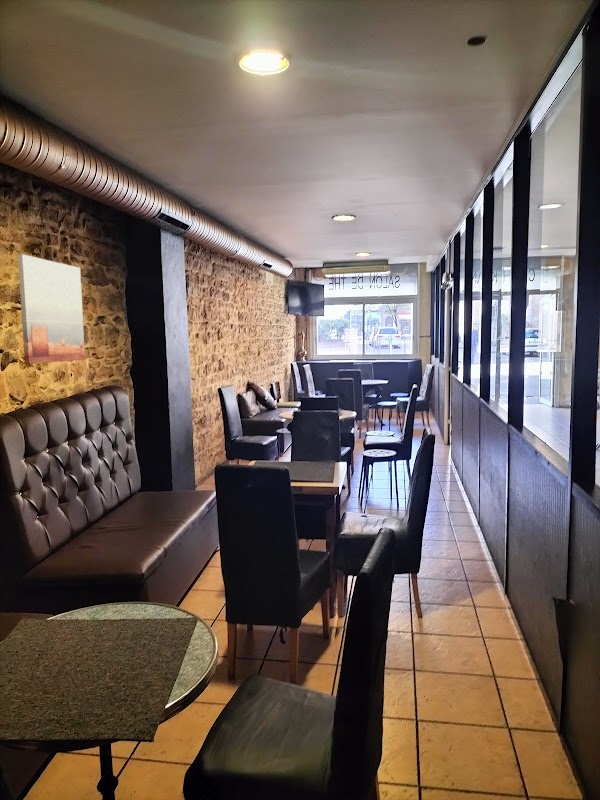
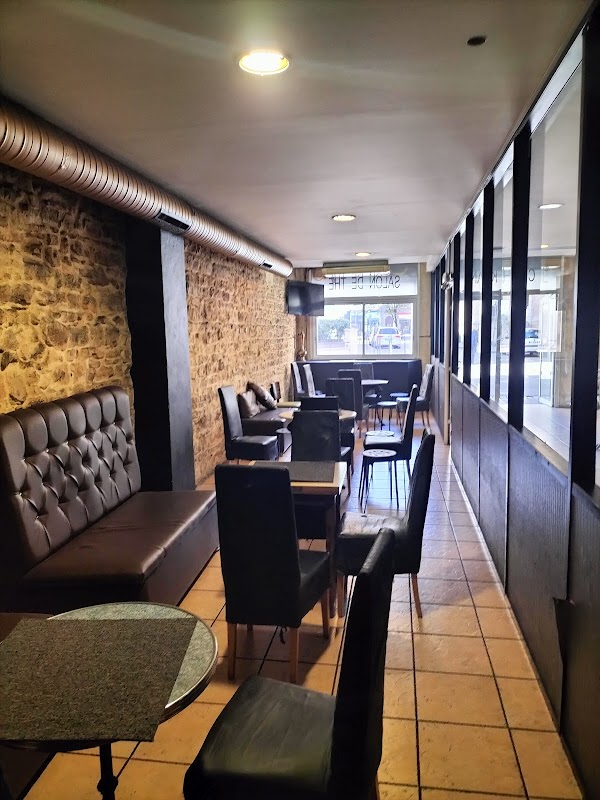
- wall art [17,253,86,364]
